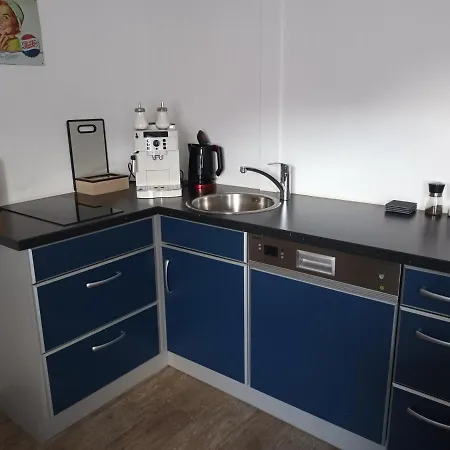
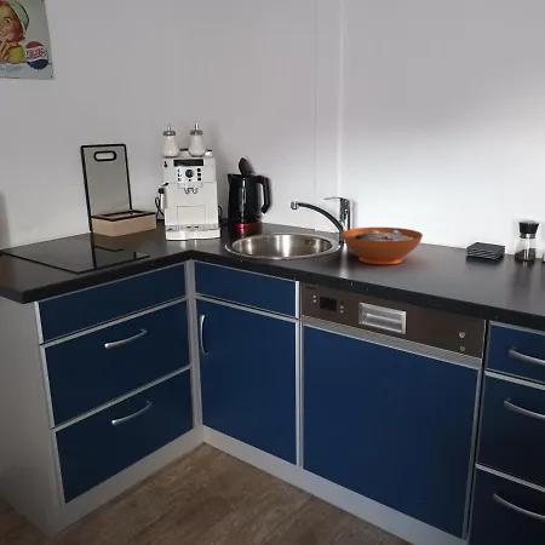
+ decorative bowl [342,226,424,265]
